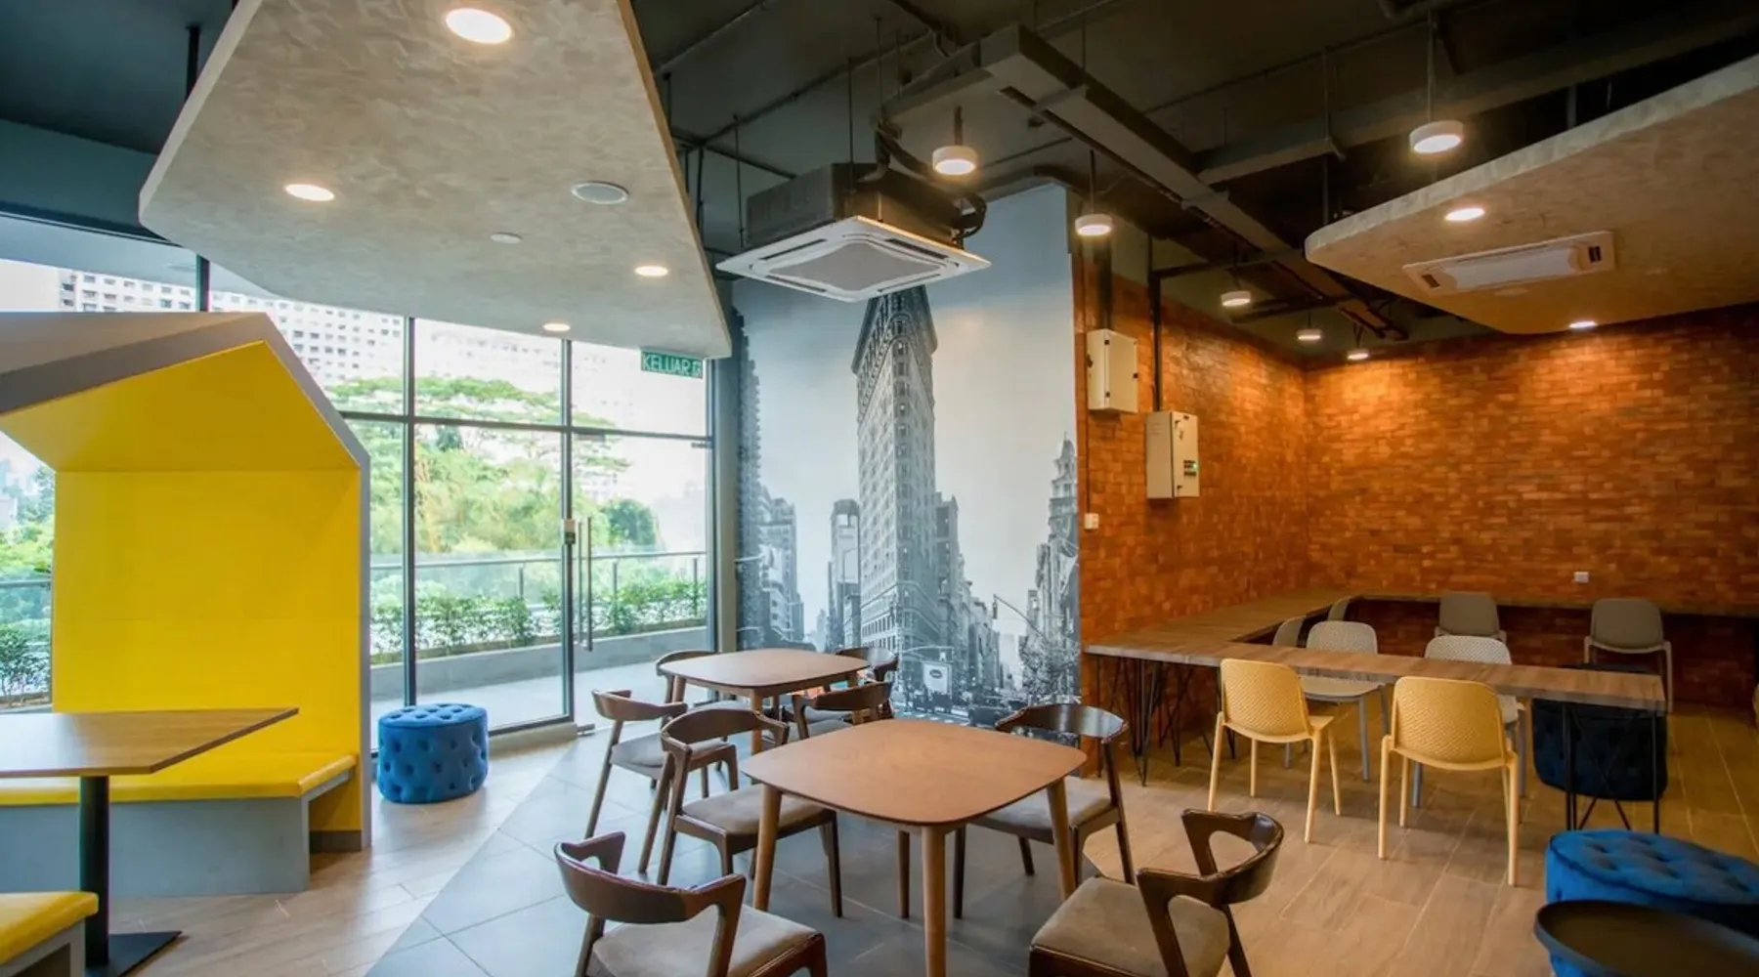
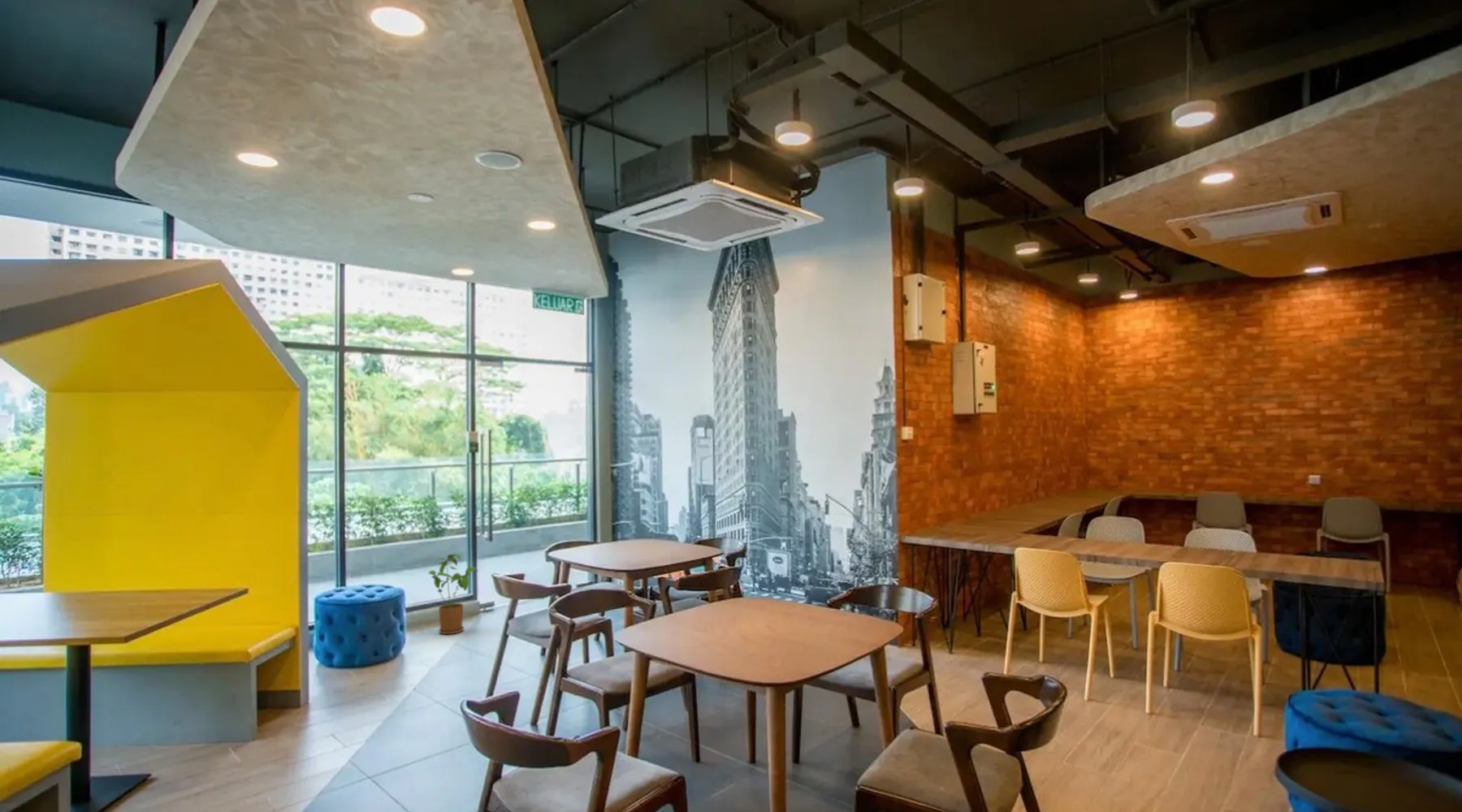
+ house plant [427,553,479,635]
